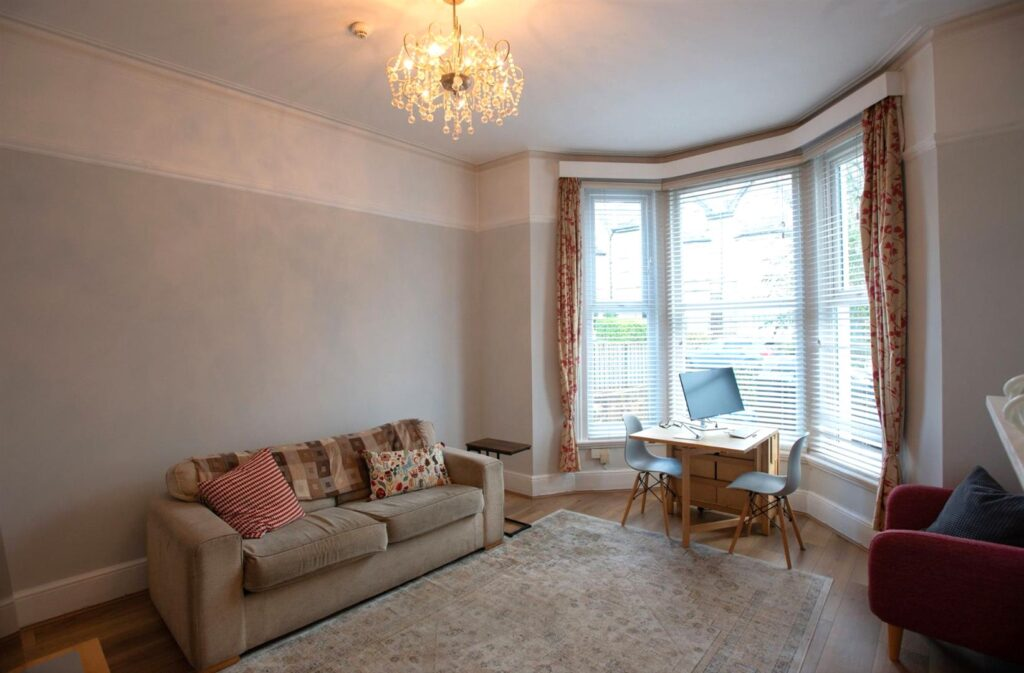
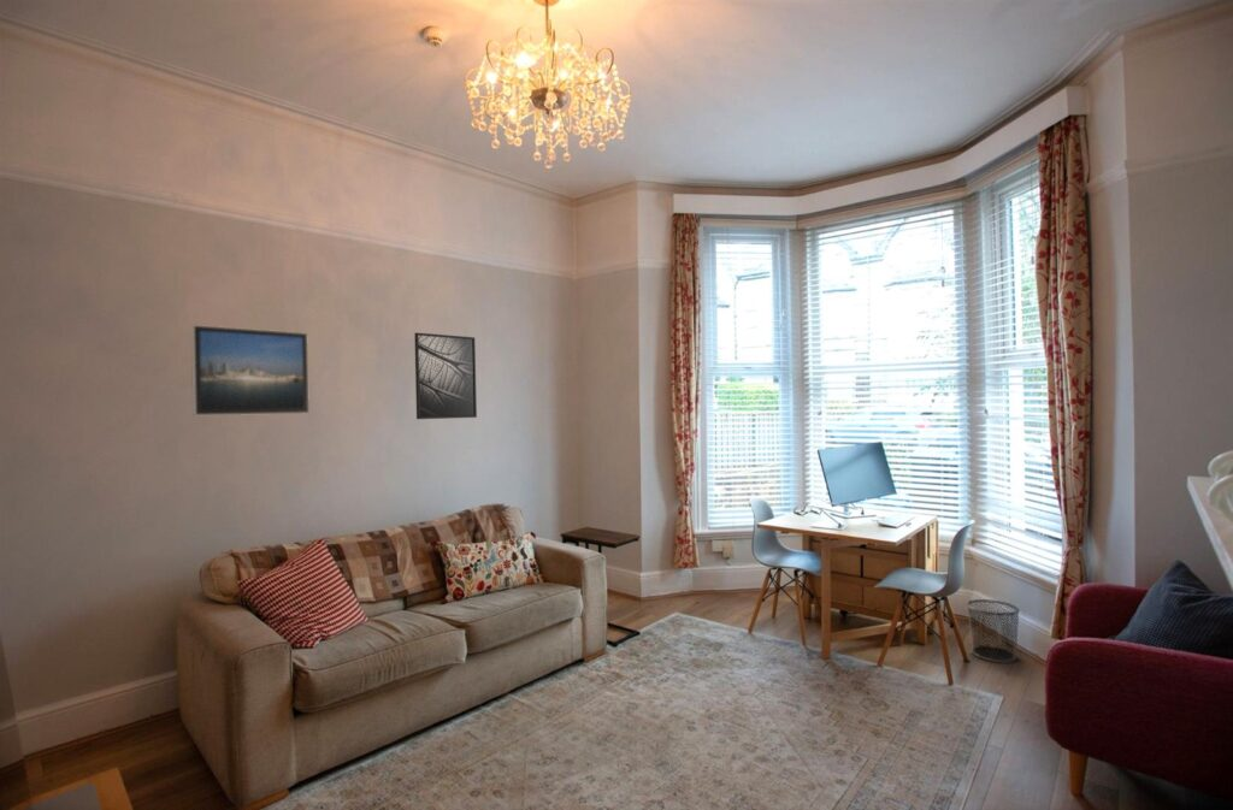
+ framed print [413,331,478,420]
+ waste bin [966,598,1020,663]
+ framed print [190,324,311,416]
